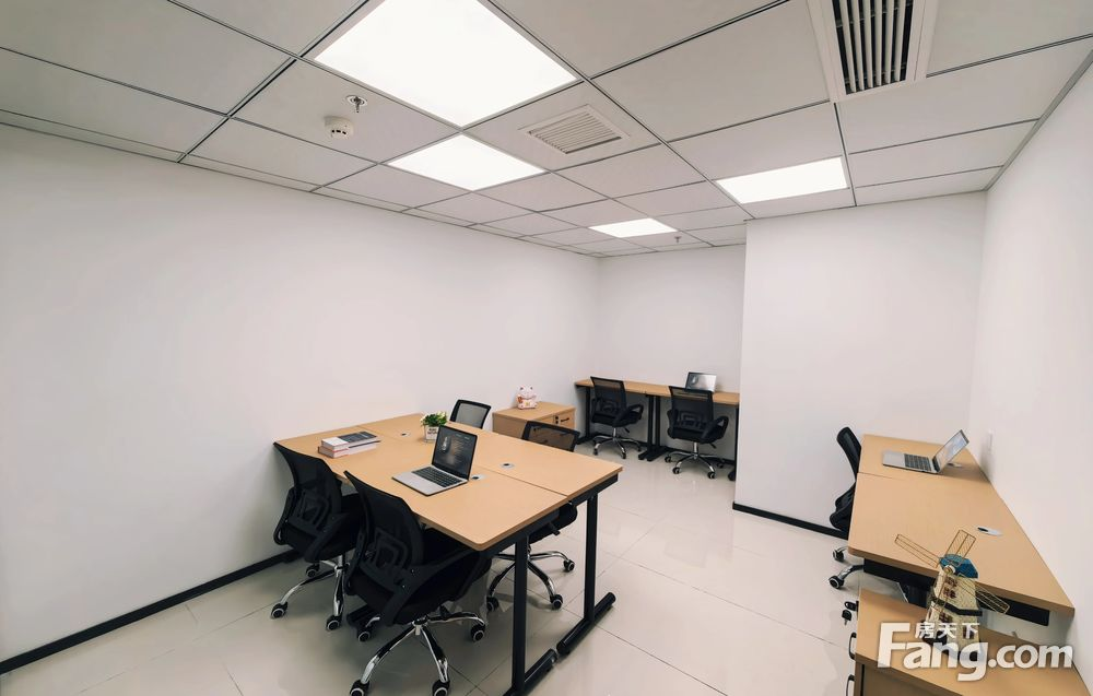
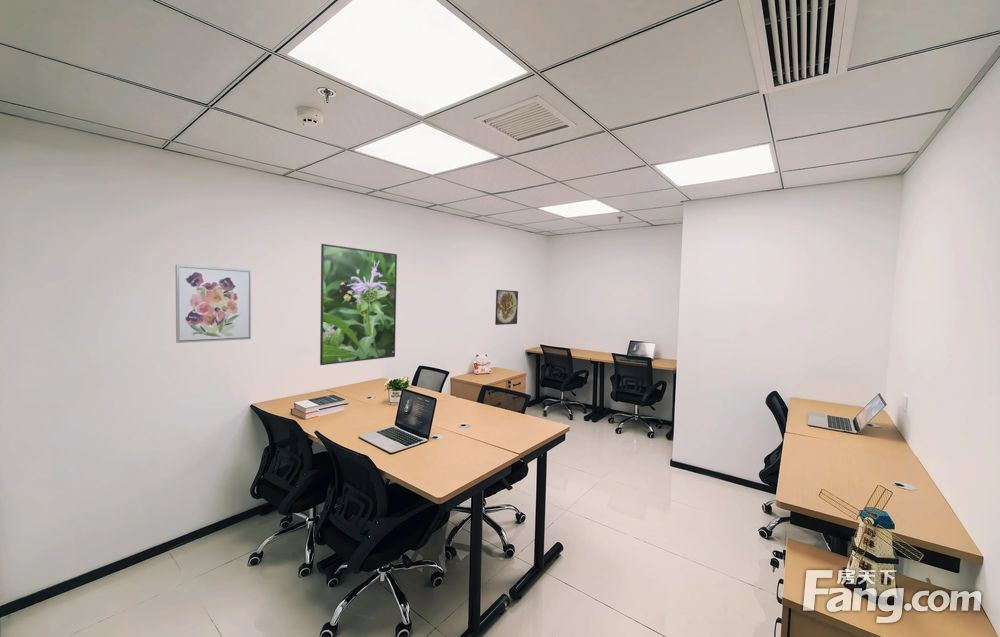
+ wall art [174,264,252,344]
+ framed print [319,243,398,366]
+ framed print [494,289,519,326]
